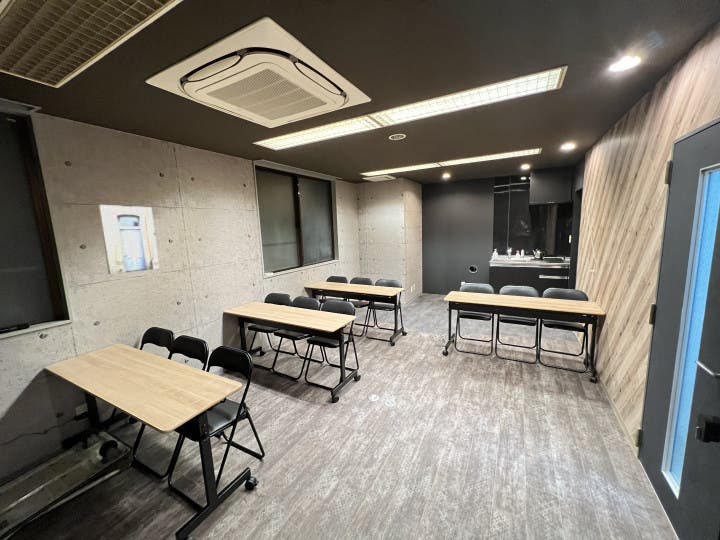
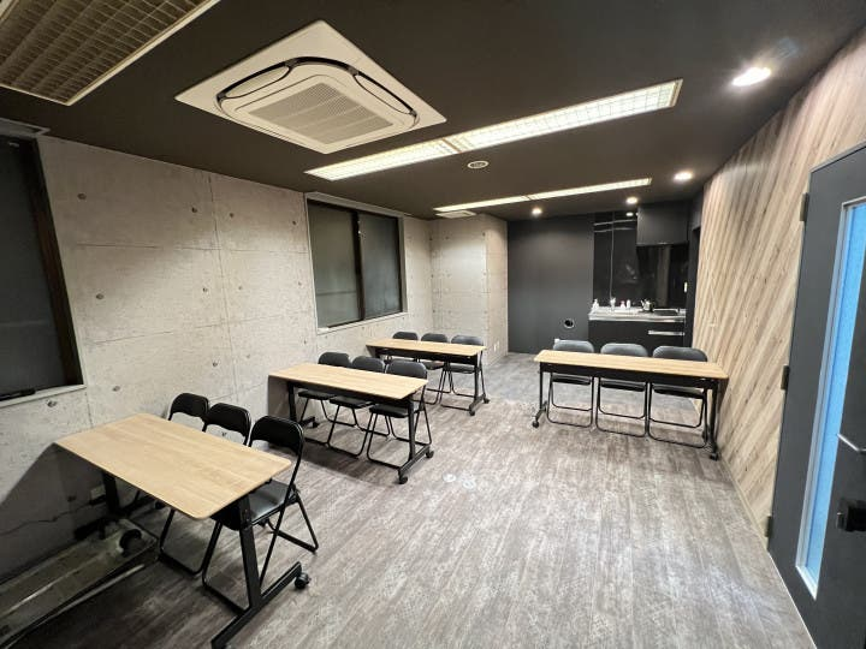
- wall art [97,204,160,275]
